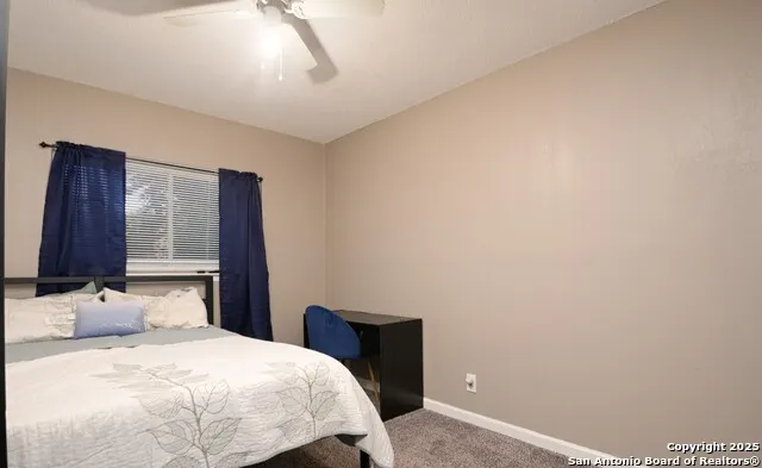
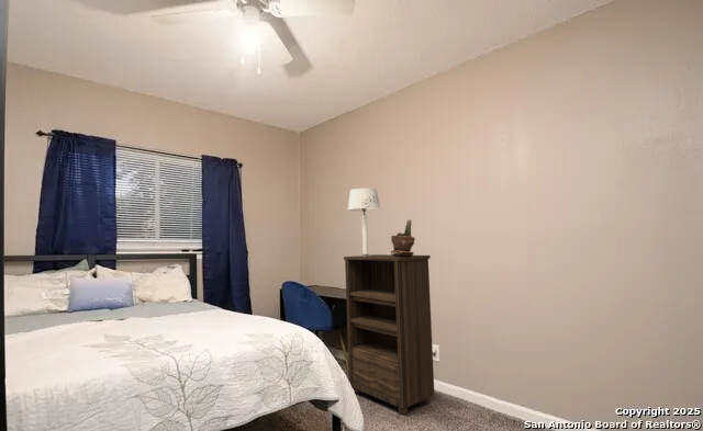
+ bookshelf [343,253,435,416]
+ table lamp [347,188,382,257]
+ potted plant [390,218,416,257]
